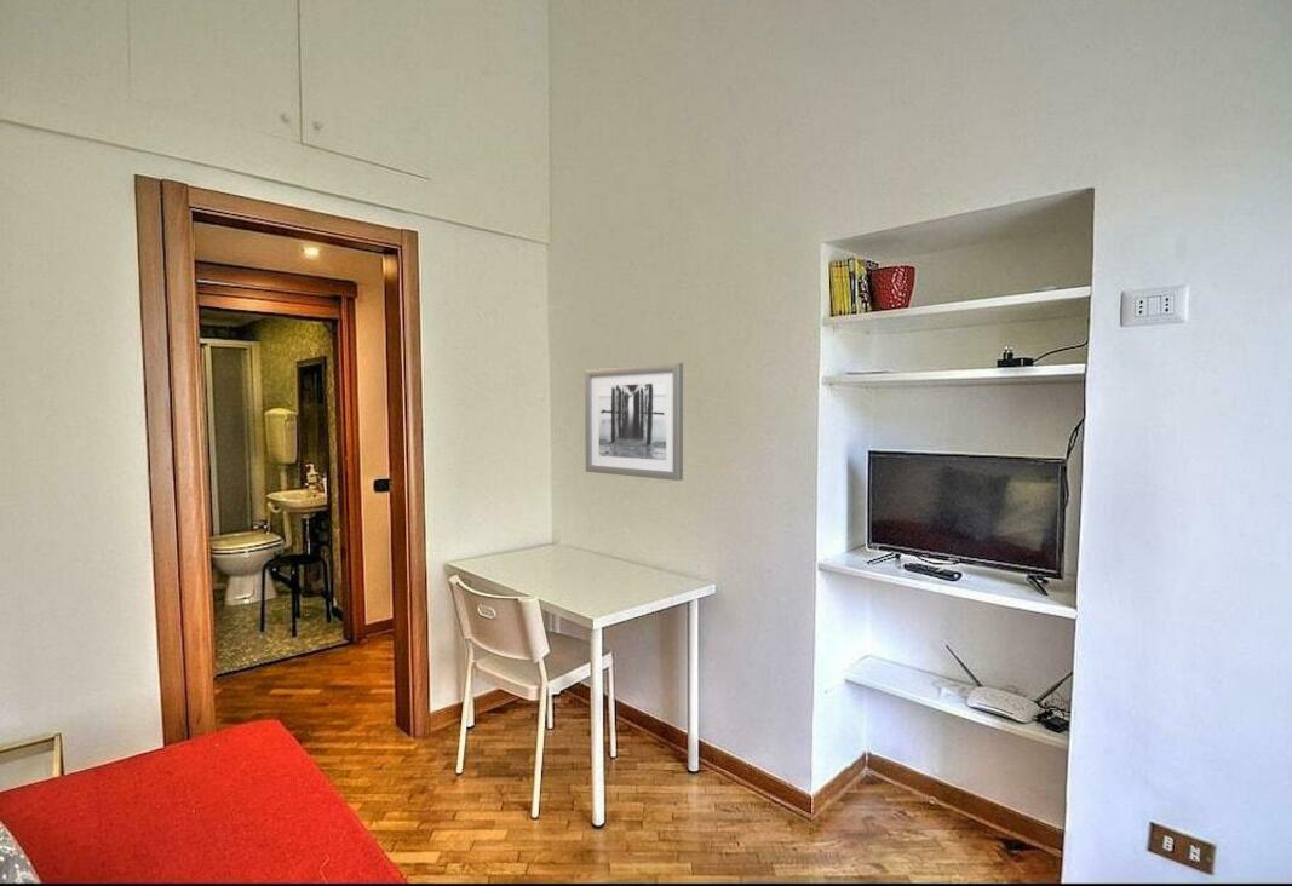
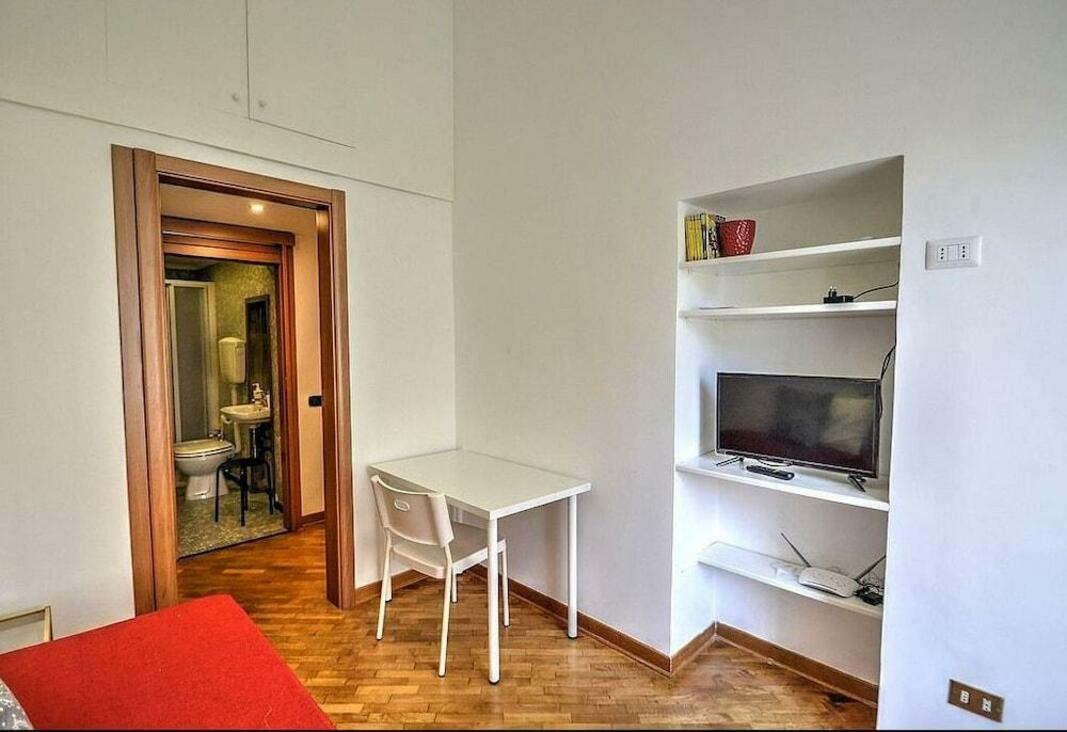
- wall art [584,362,684,482]
